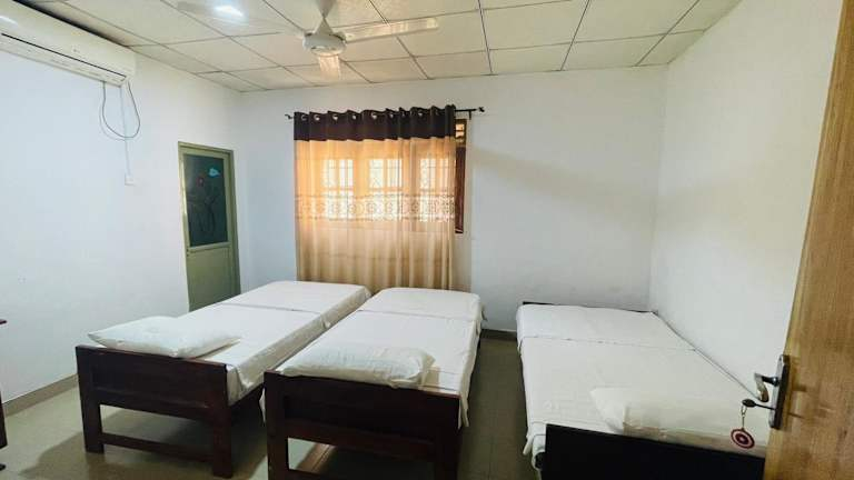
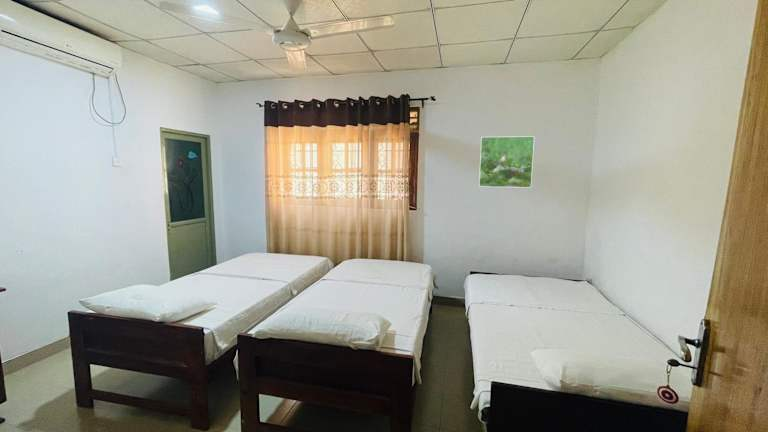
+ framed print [478,135,535,189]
